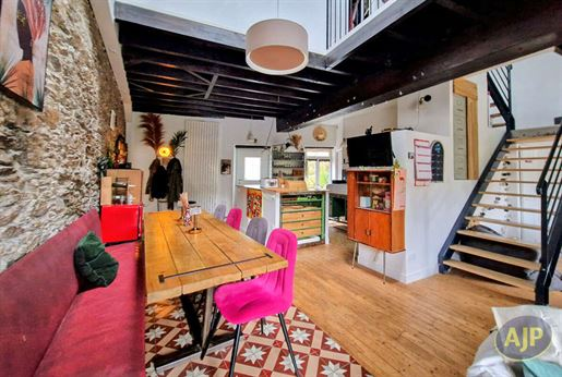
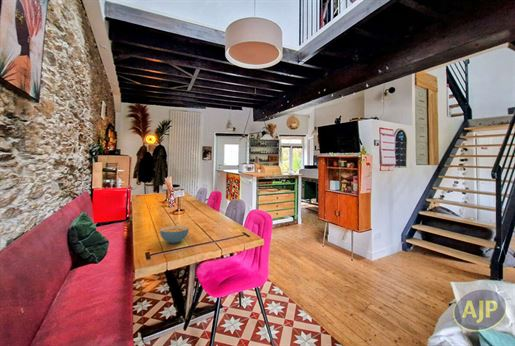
+ cereal bowl [159,225,190,244]
